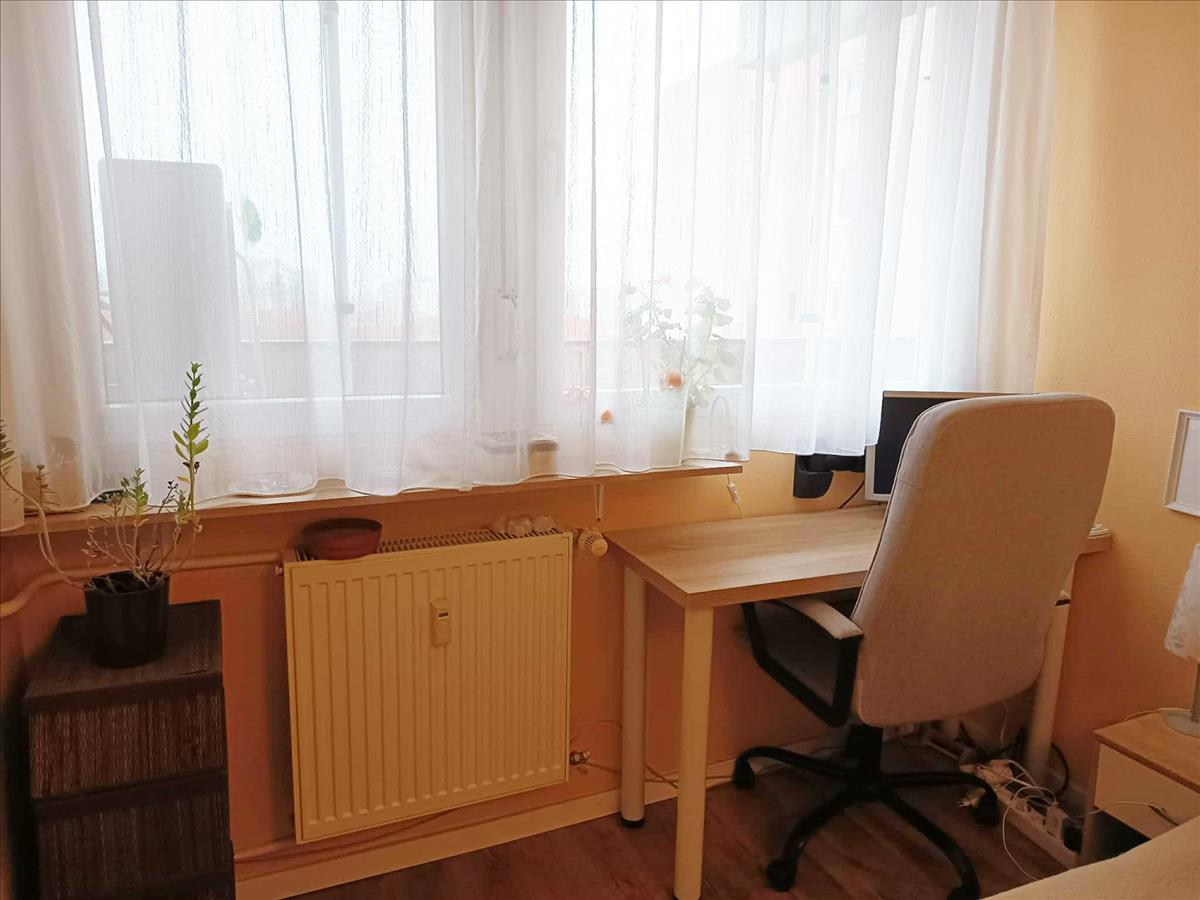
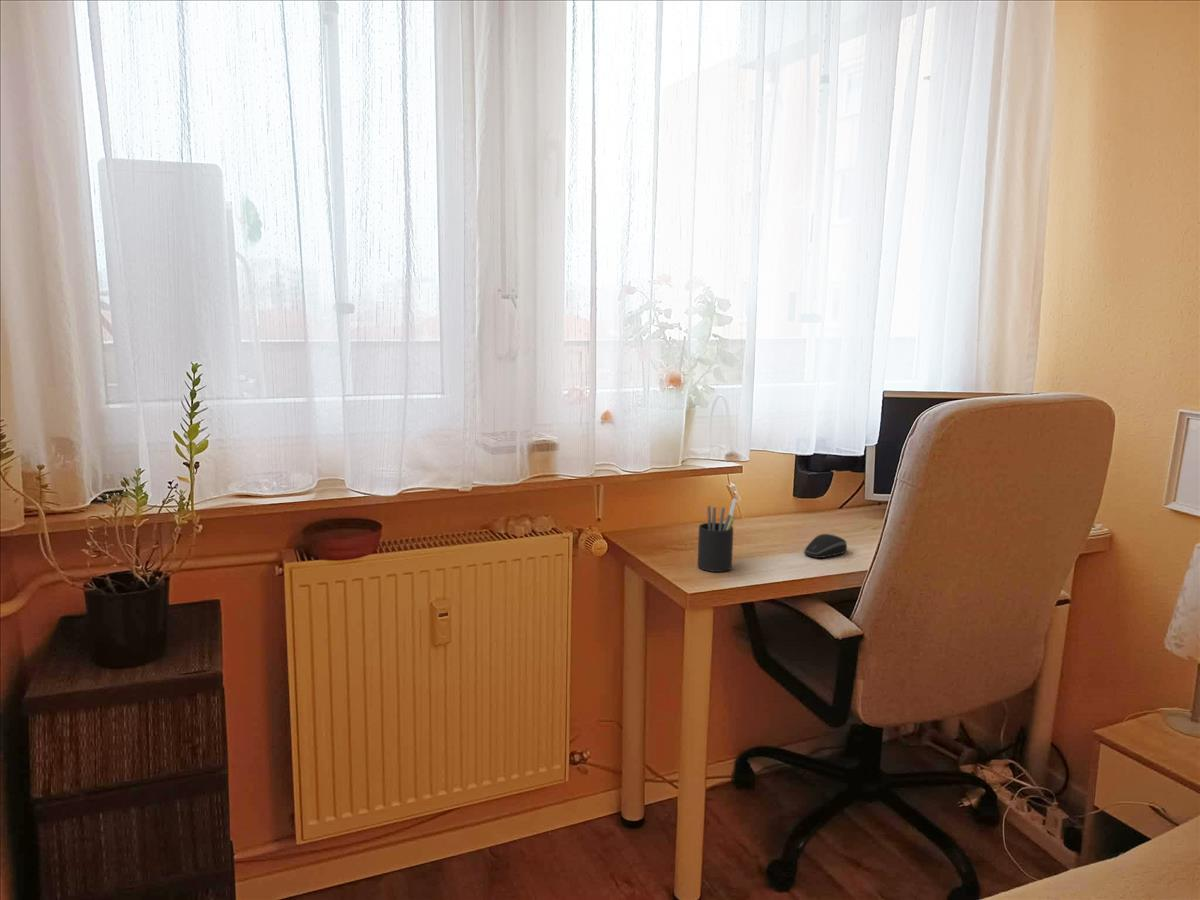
+ computer mouse [803,533,848,559]
+ pen holder [697,497,738,573]
